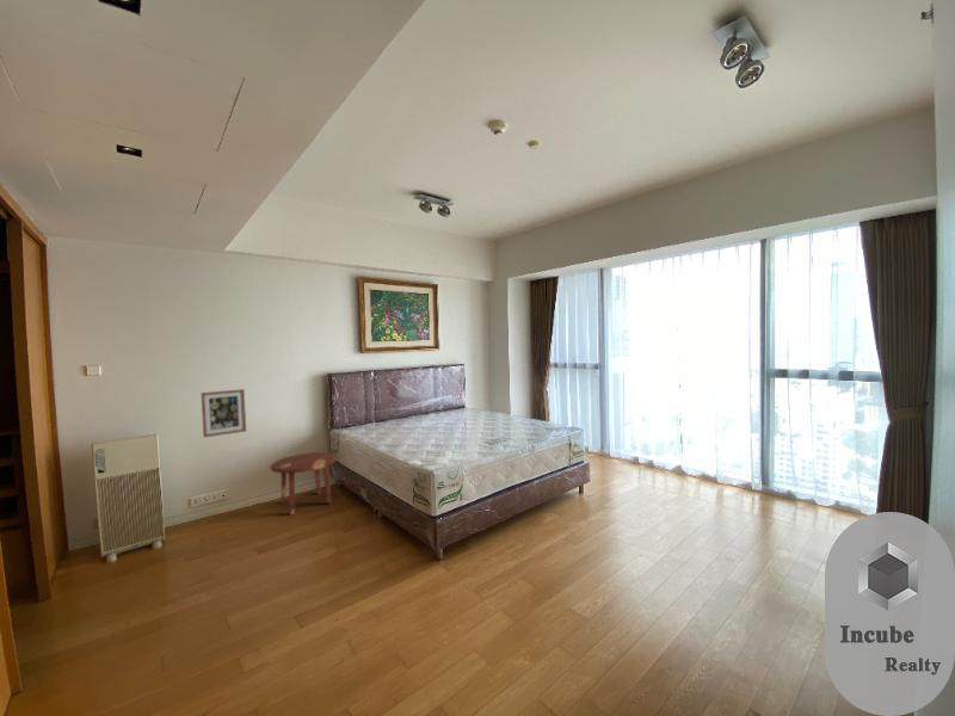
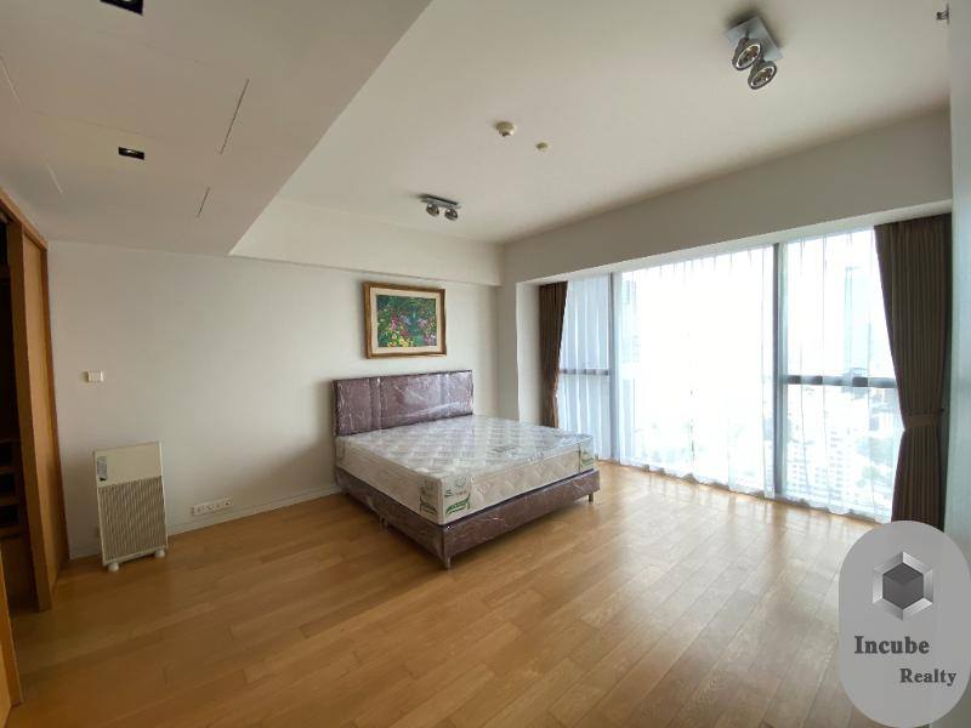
- wall art [199,388,247,439]
- side table [270,451,338,516]
